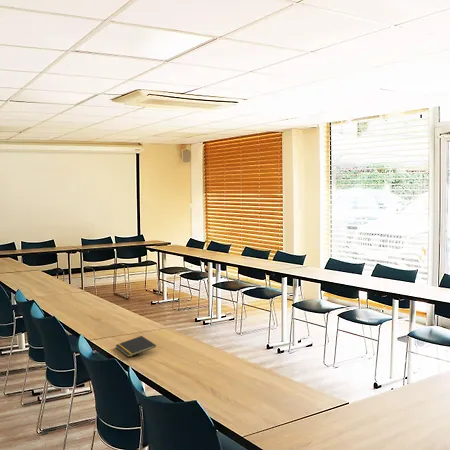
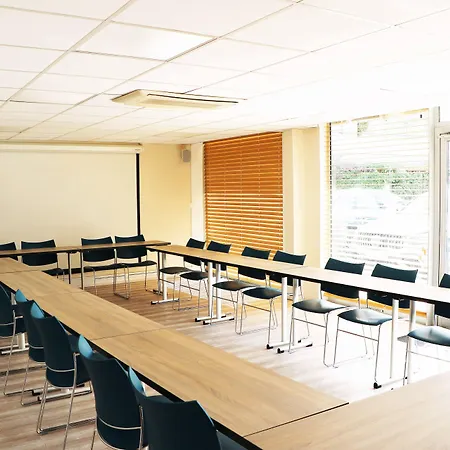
- notepad [115,335,157,358]
